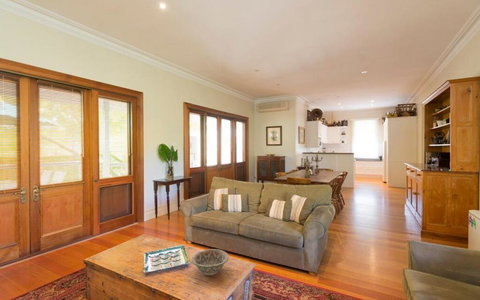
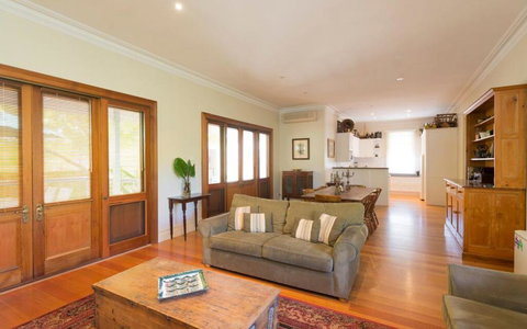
- decorative bowl [191,248,230,276]
